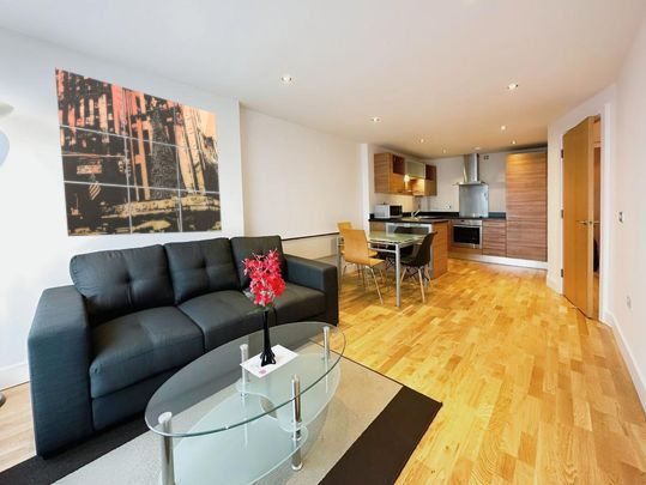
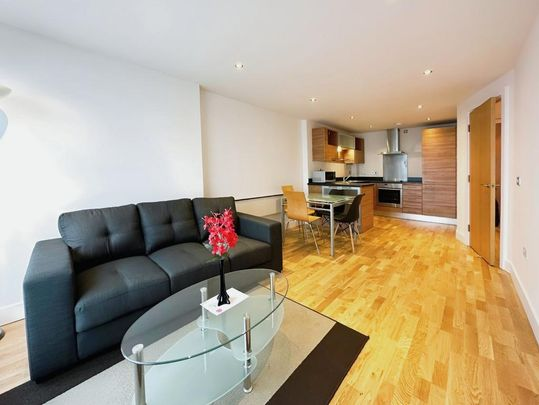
- wall art [54,67,223,237]
